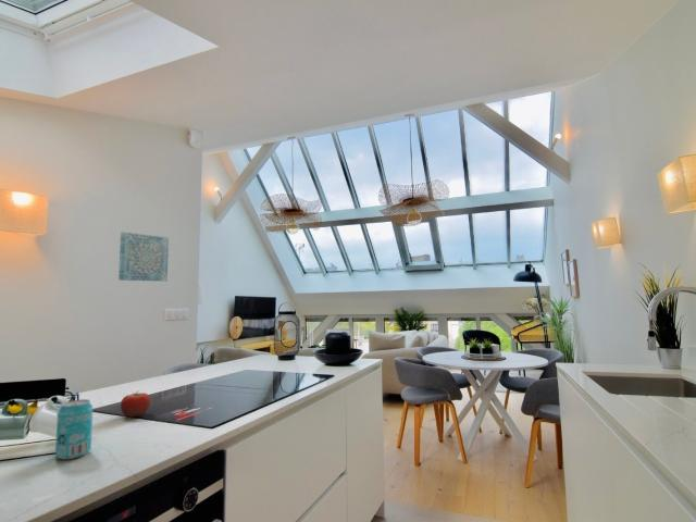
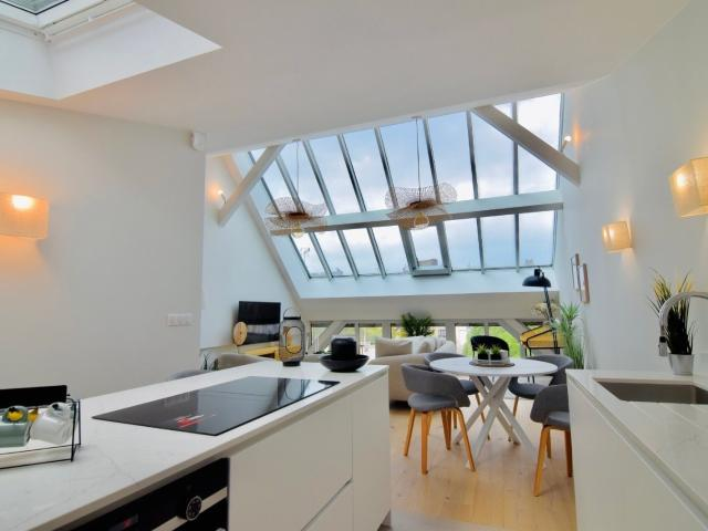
- wall art [117,231,170,283]
- beverage can [54,398,95,460]
- fruit [120,391,151,419]
